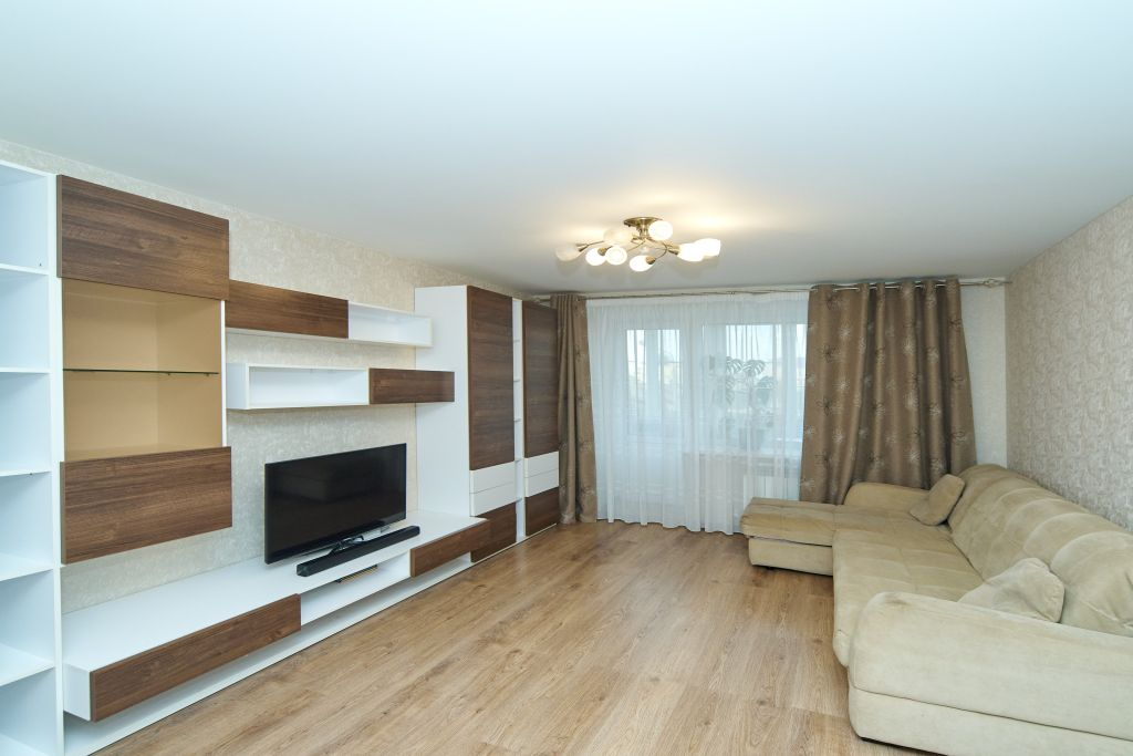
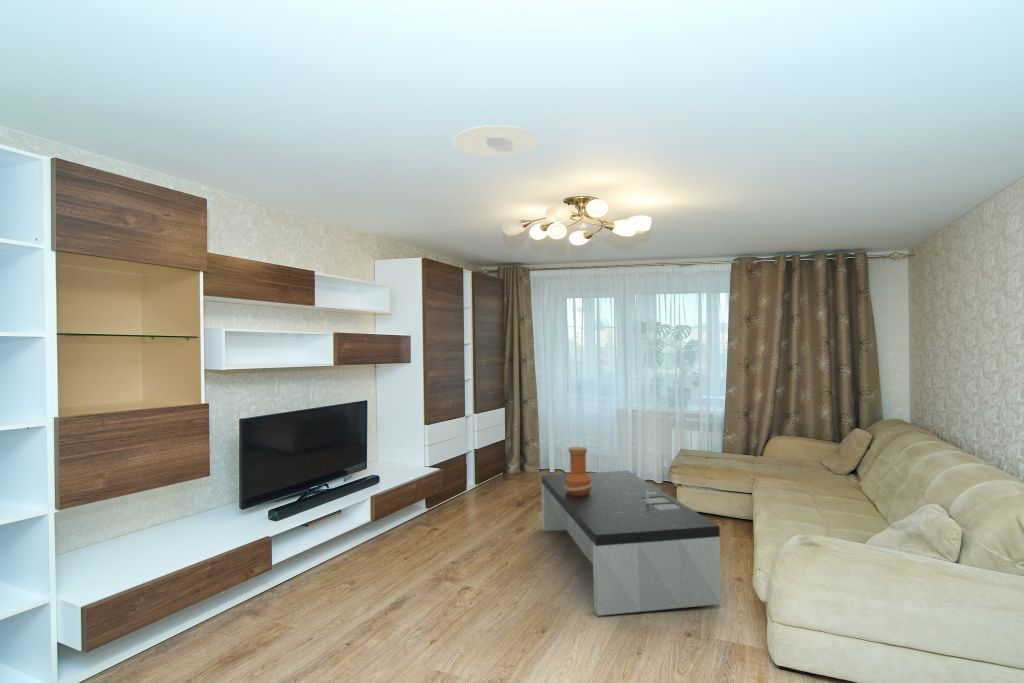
+ coffee table [541,470,722,617]
+ vase [565,446,592,496]
+ recessed light [452,124,539,158]
